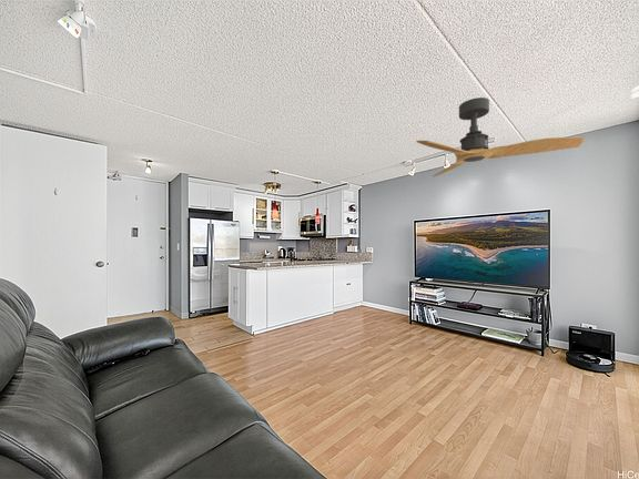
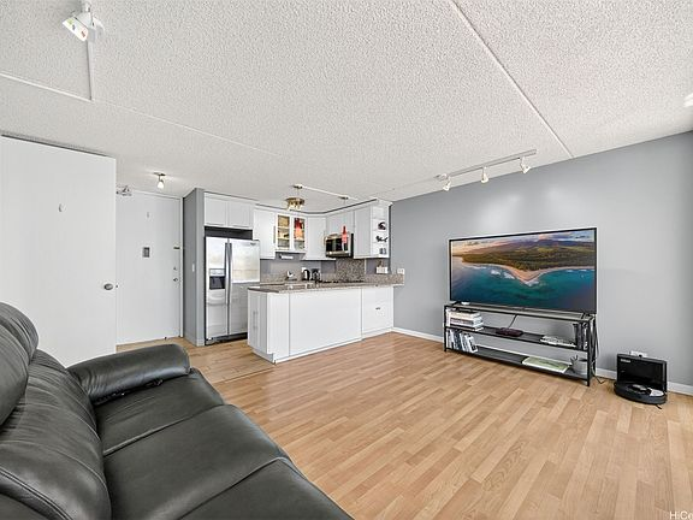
- ceiling fan [415,96,585,177]
